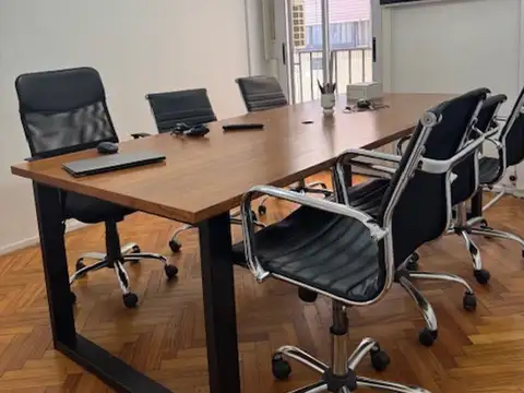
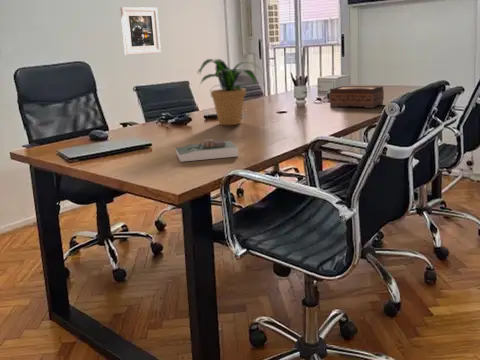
+ potted plant [196,58,265,126]
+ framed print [119,6,162,56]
+ tissue box [328,85,385,109]
+ book [175,139,239,163]
